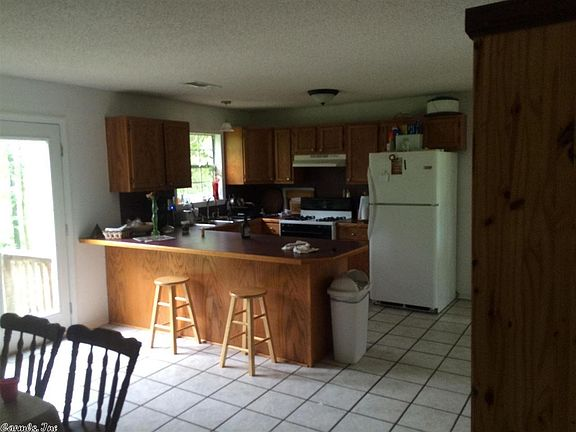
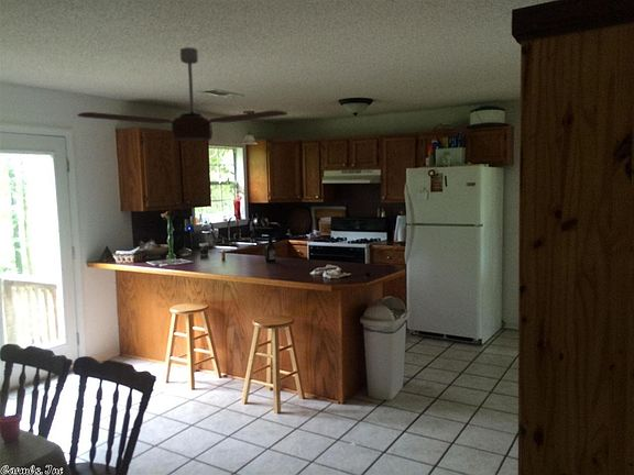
+ ceiling fan [76,46,288,143]
